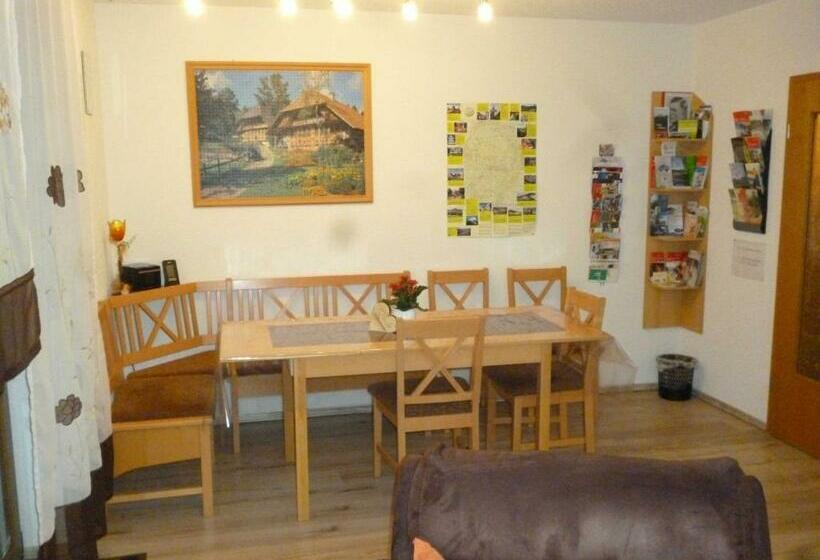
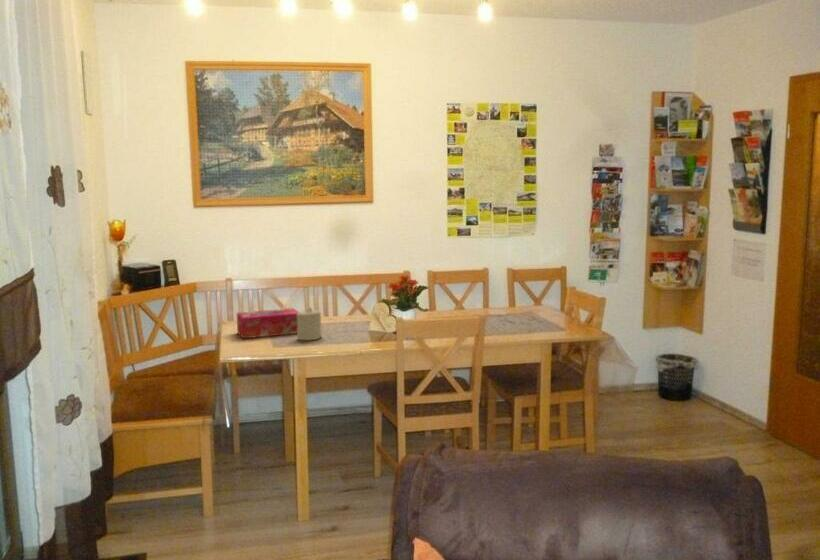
+ tissue box [236,307,300,340]
+ candle [296,306,323,341]
